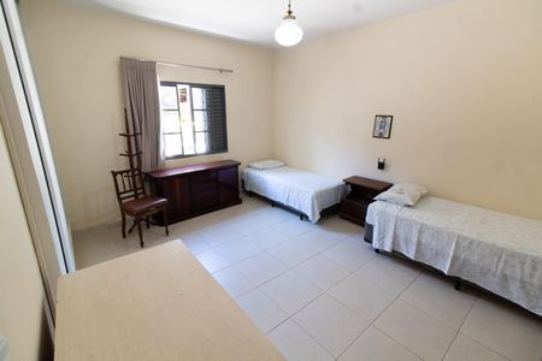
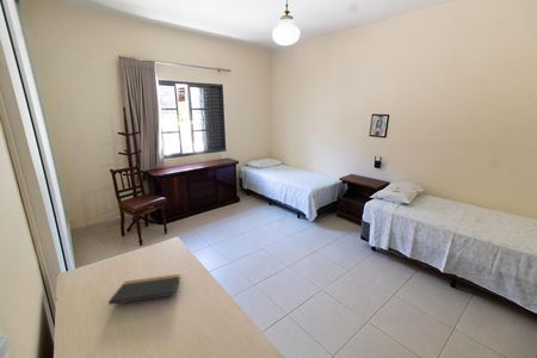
+ notepad [107,273,180,305]
